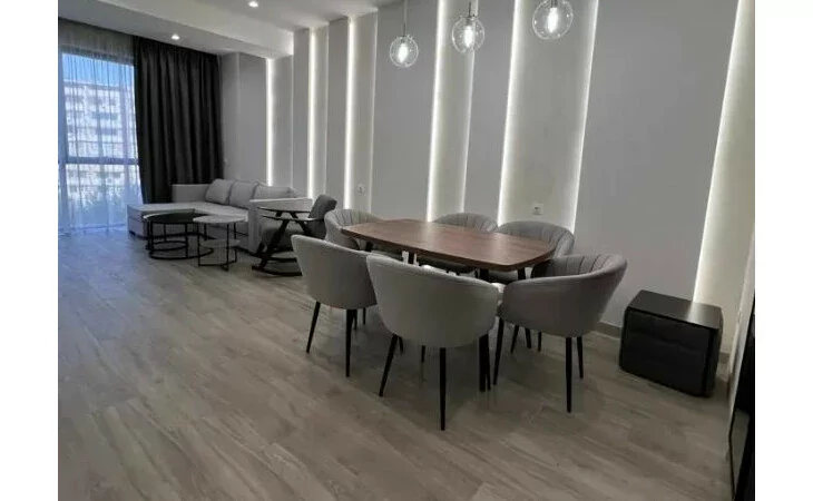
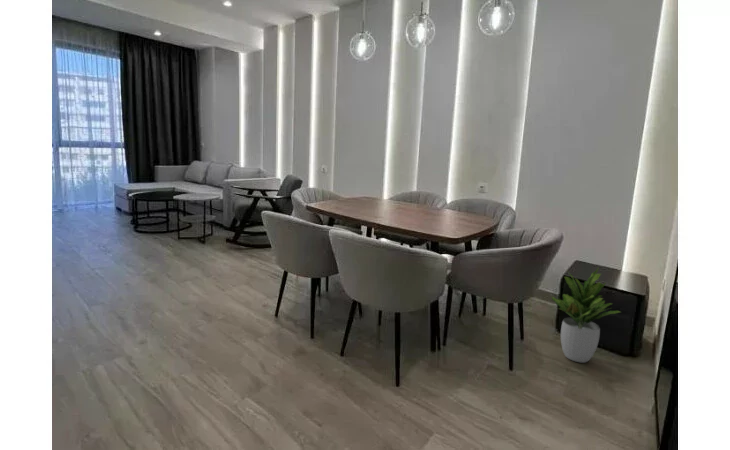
+ potted plant [551,266,621,363]
